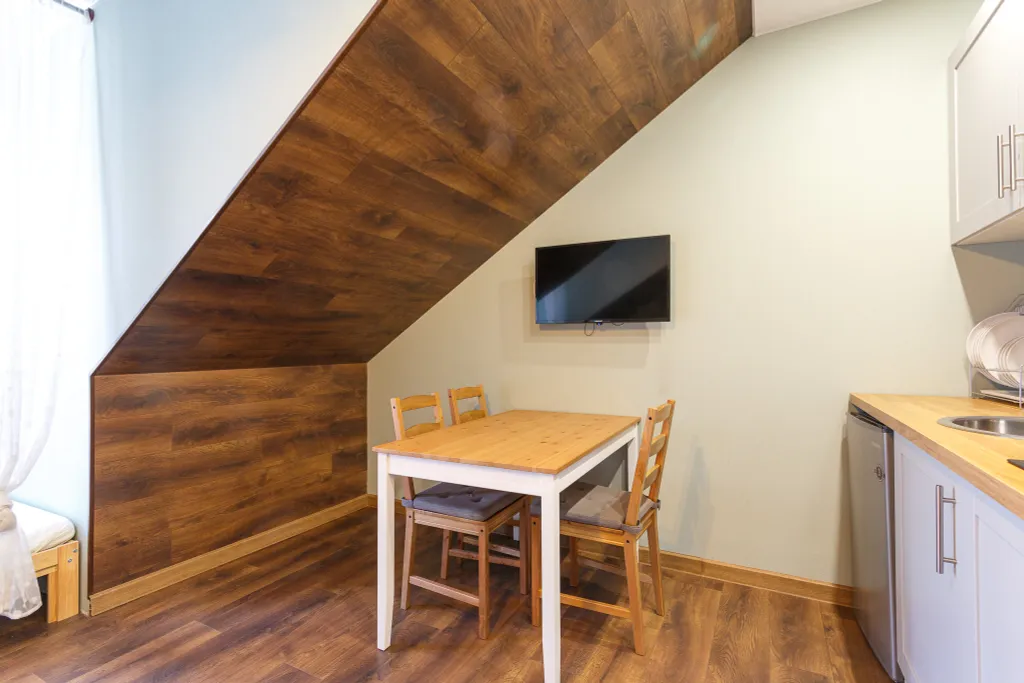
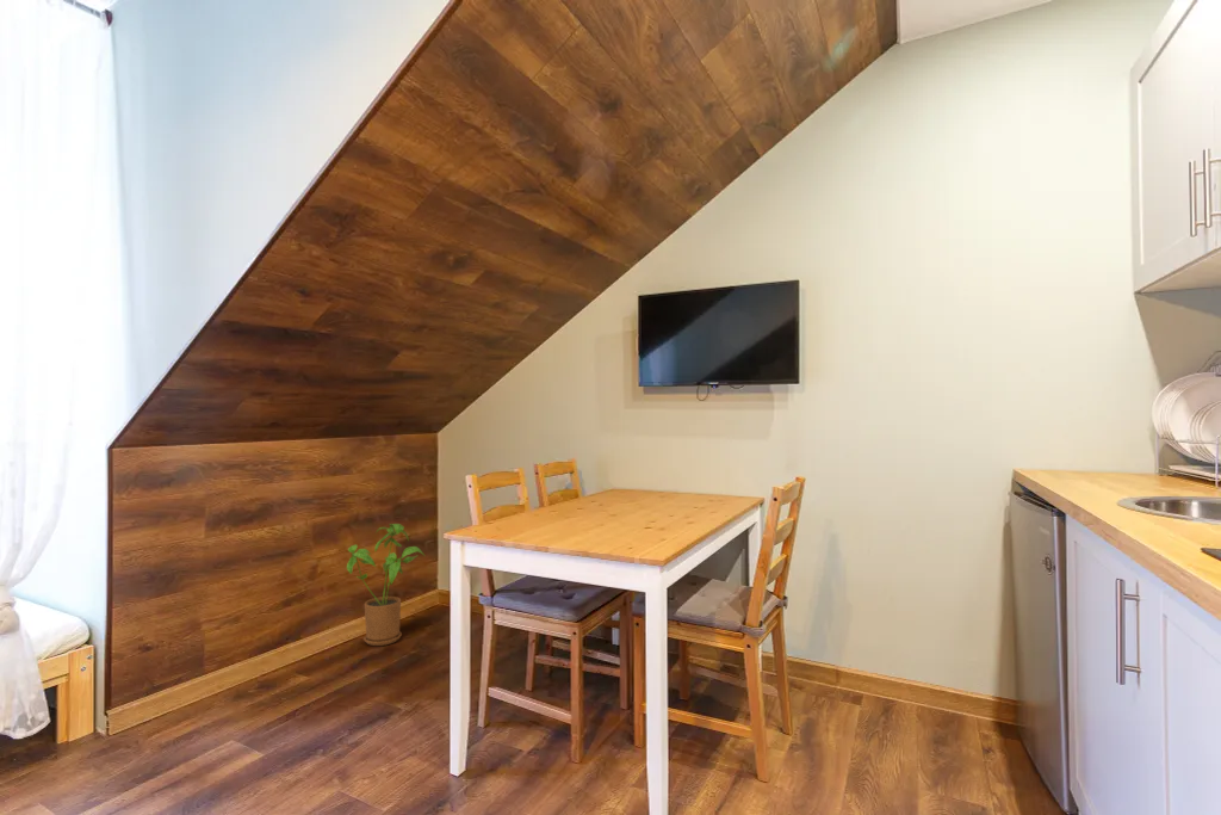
+ house plant [346,523,426,647]
